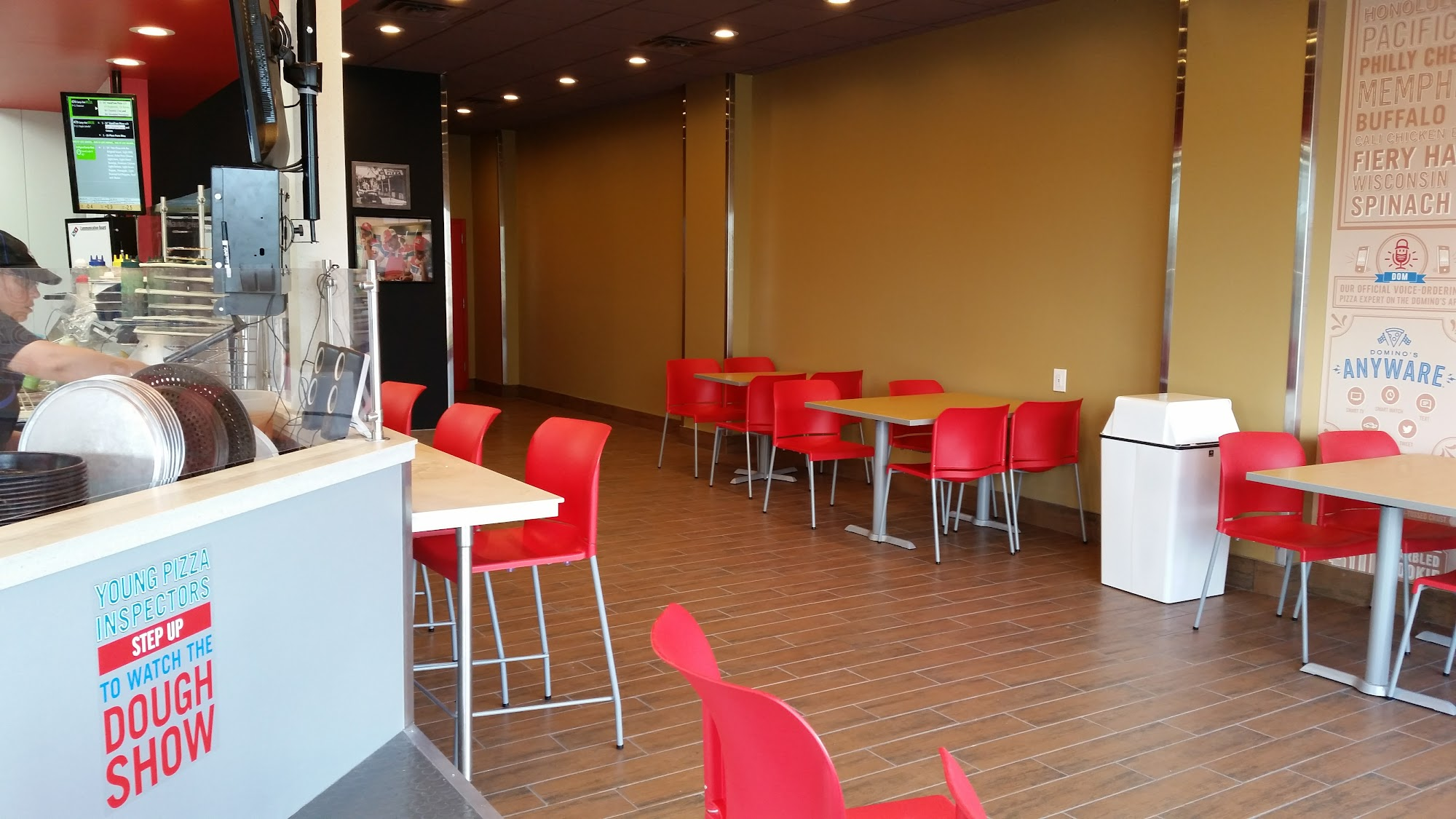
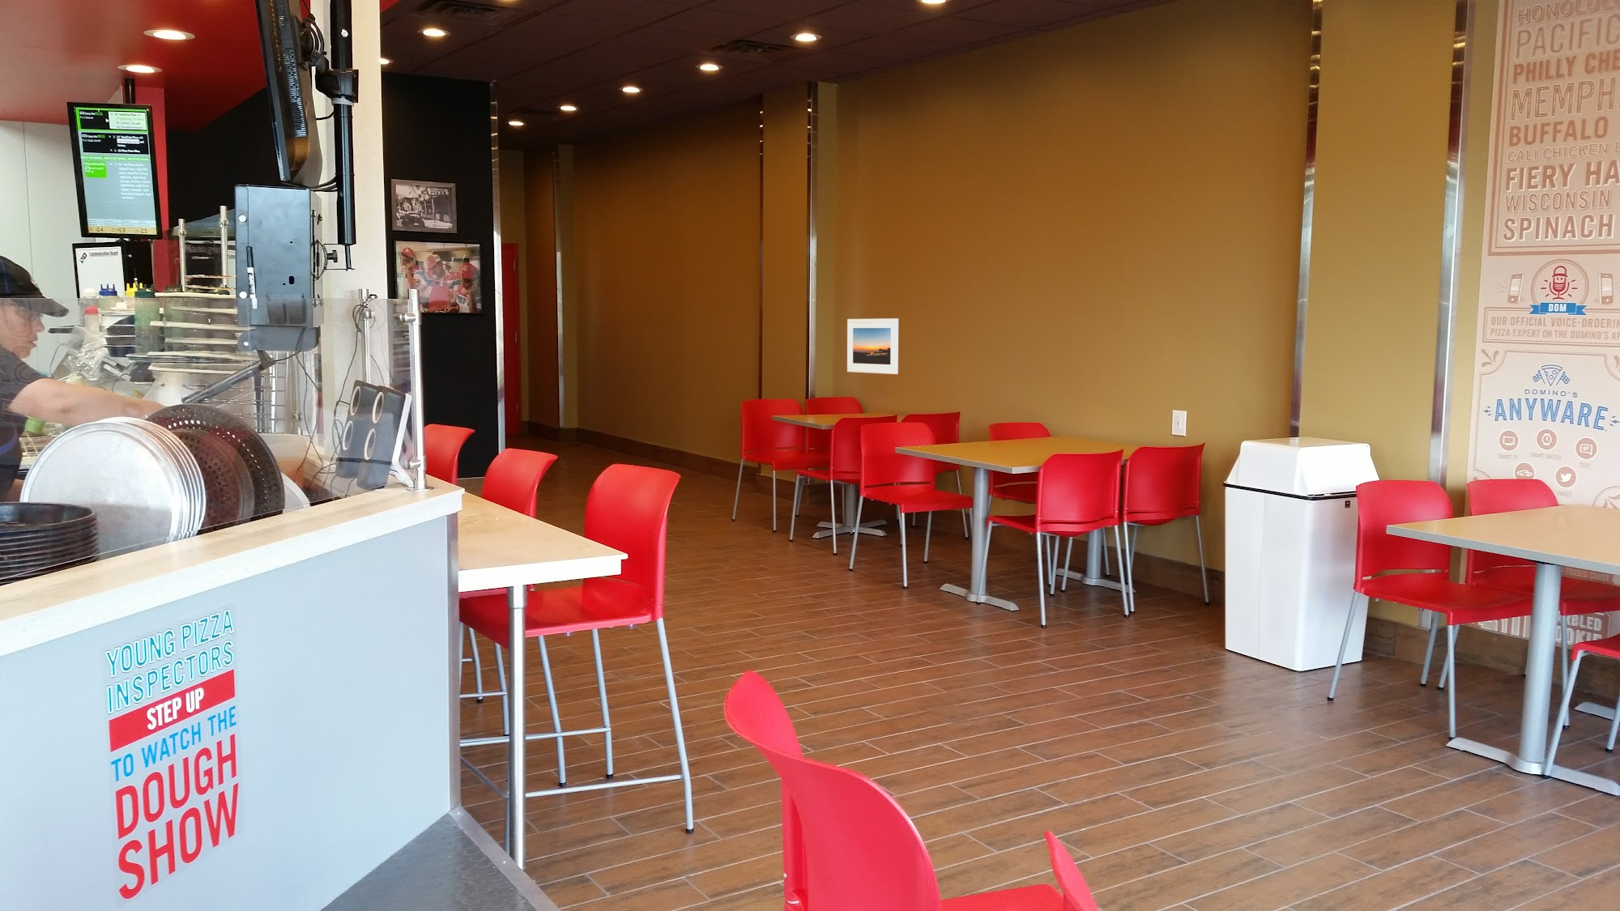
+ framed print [847,317,899,375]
